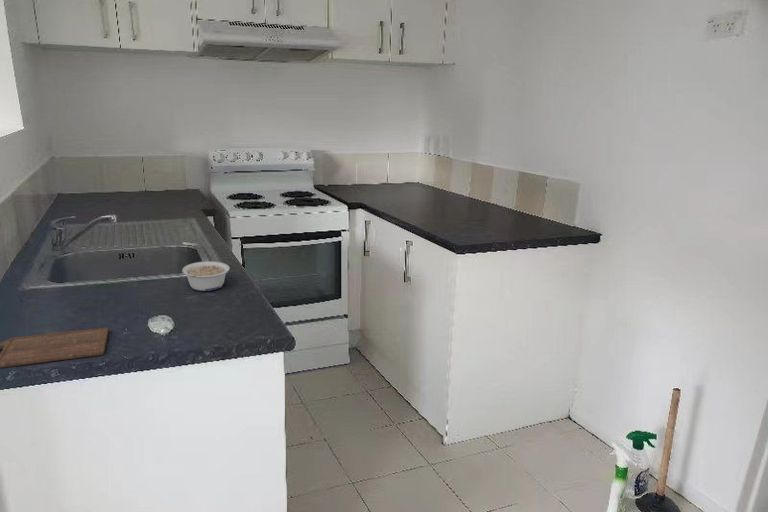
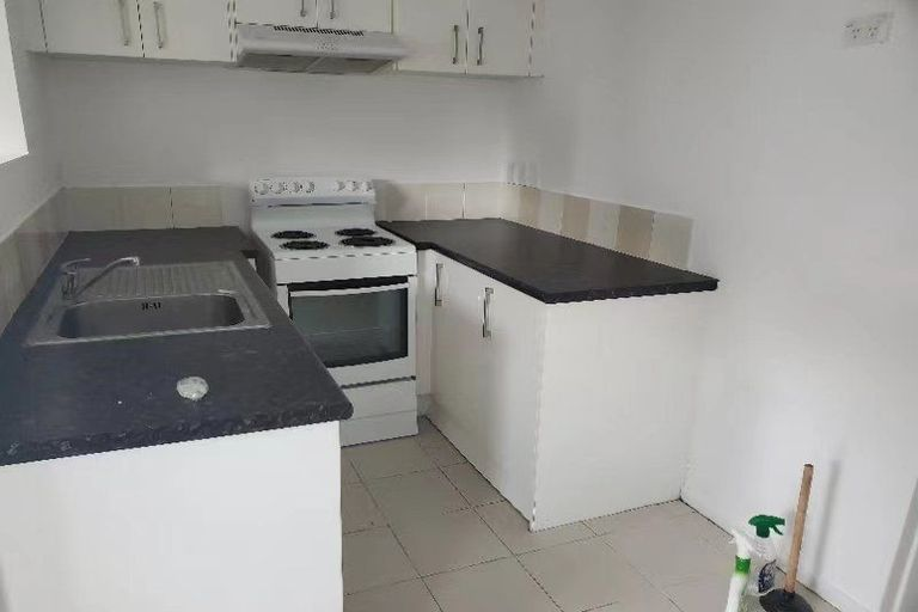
- legume [181,260,231,292]
- cutting board [0,326,110,369]
